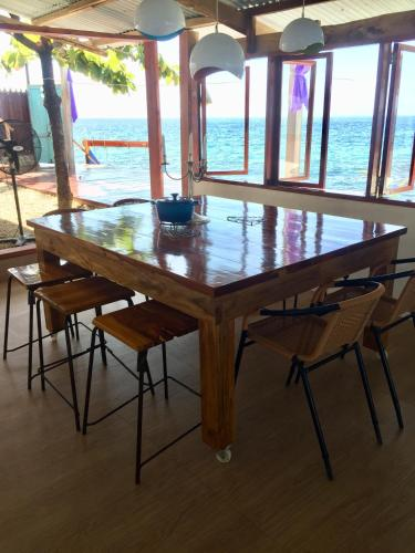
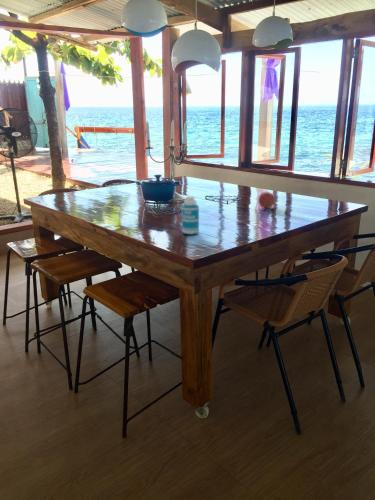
+ fruit [257,191,277,209]
+ bottle [181,195,200,236]
